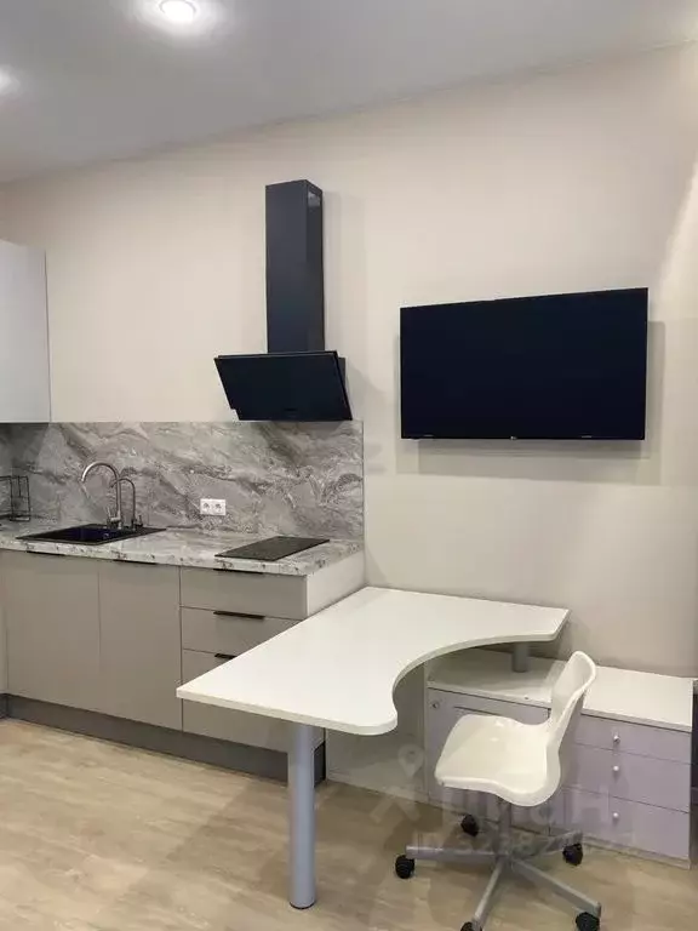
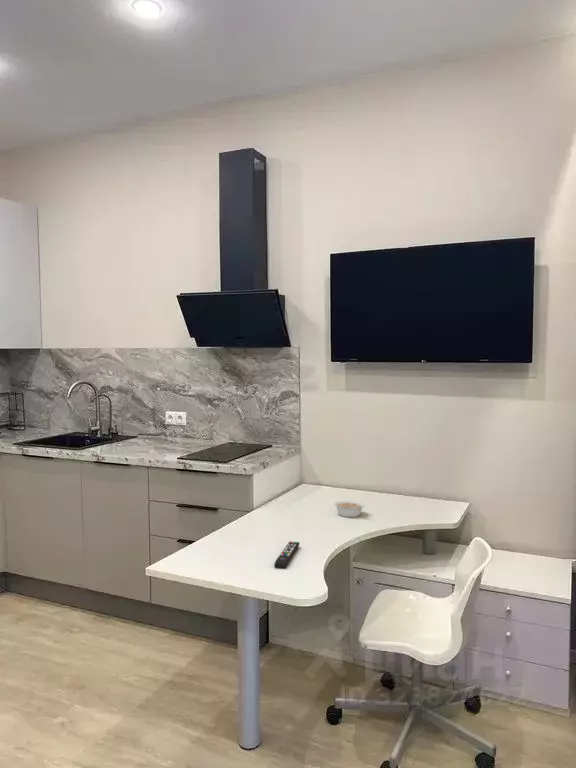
+ remote control [273,540,300,569]
+ legume [333,500,366,518]
